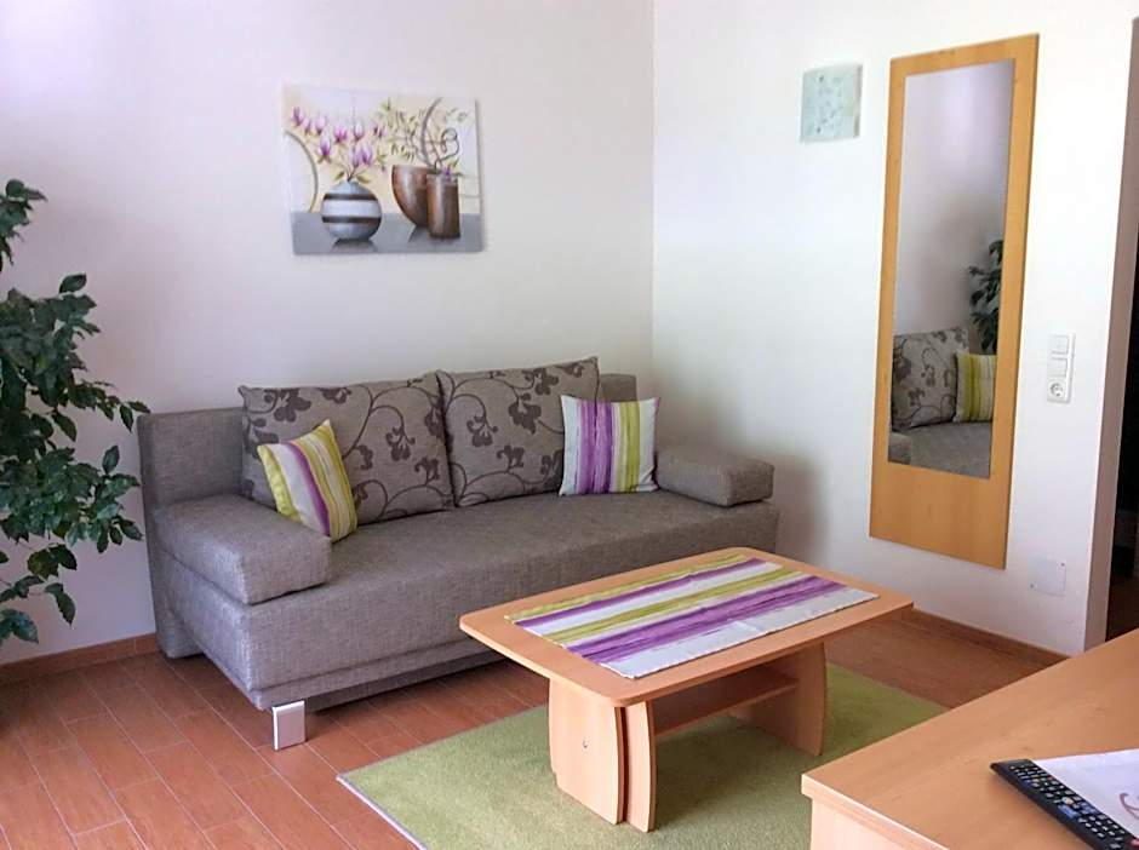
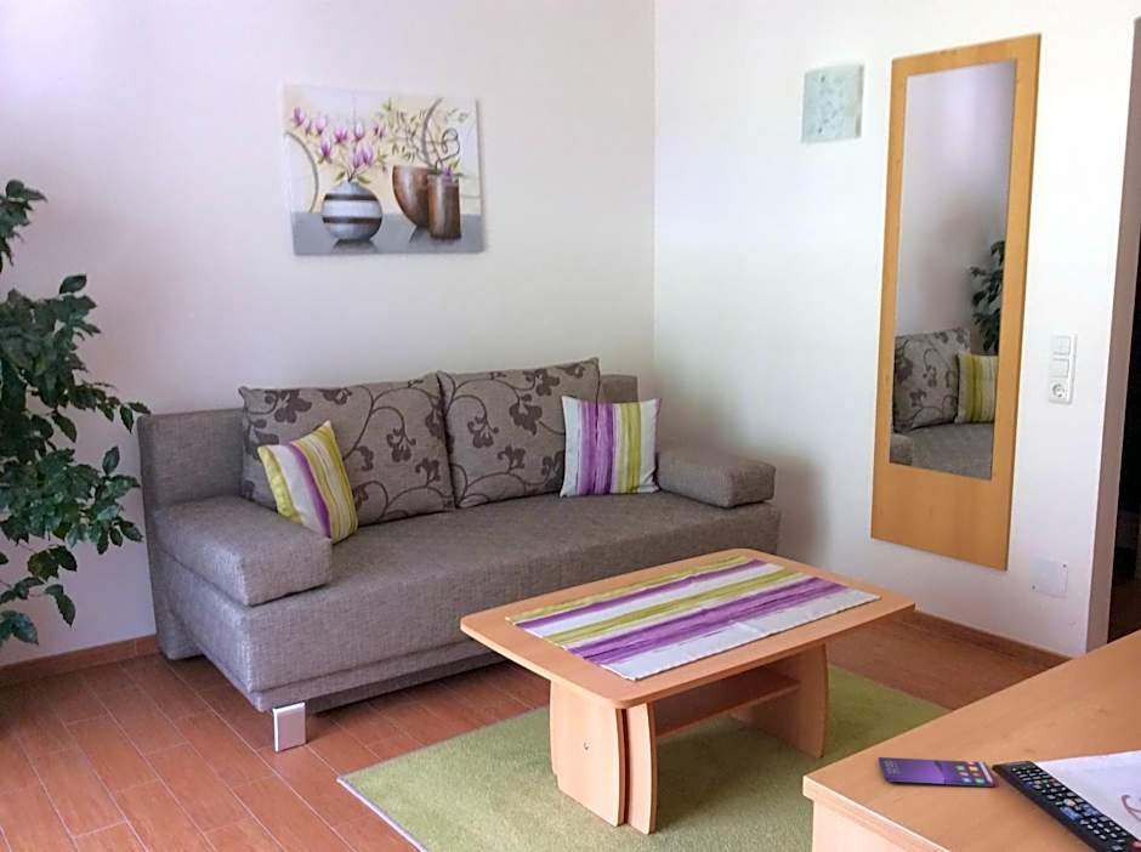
+ smartphone [878,756,997,788]
